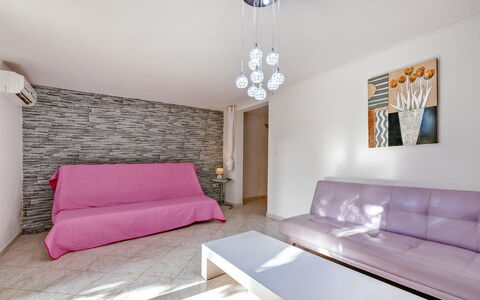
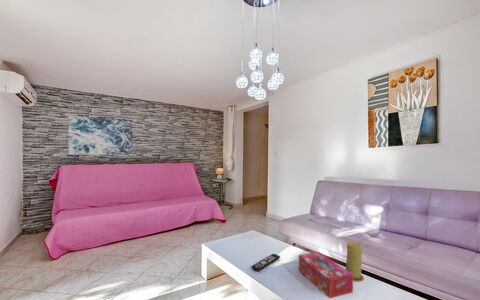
+ candle [345,240,365,283]
+ wall art [68,115,134,156]
+ remote control [251,253,281,273]
+ tissue box [298,251,354,299]
